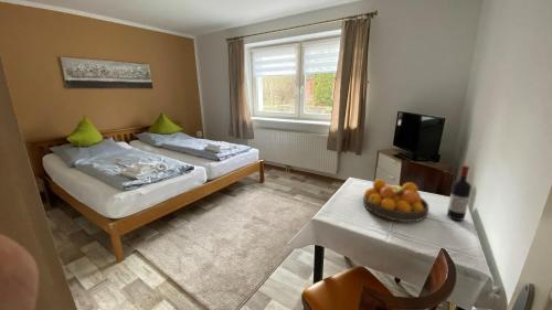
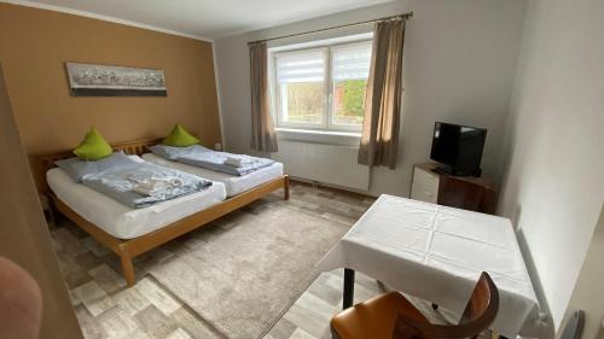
- wine bottle [446,164,473,222]
- fruit bowl [362,178,429,223]
